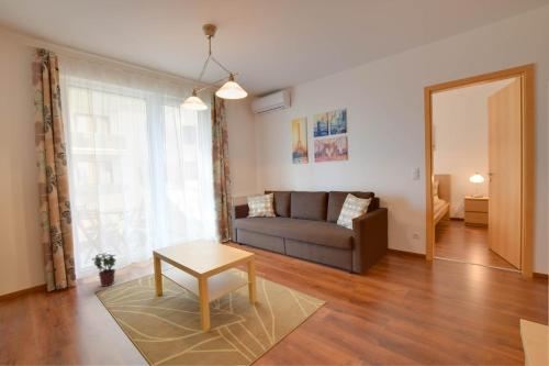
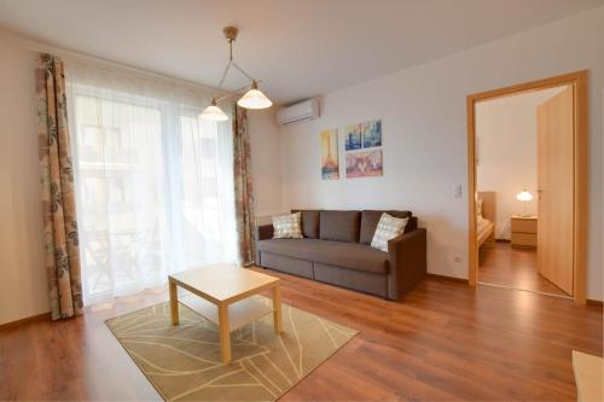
- potted plant [91,252,117,288]
